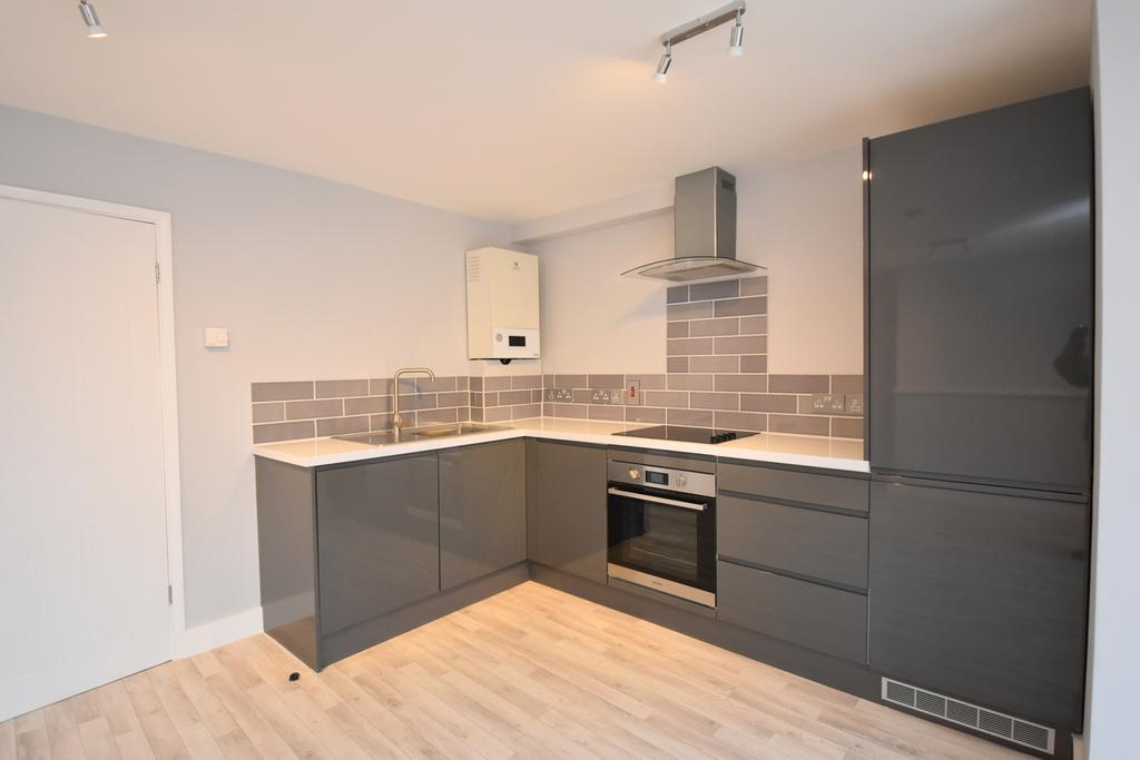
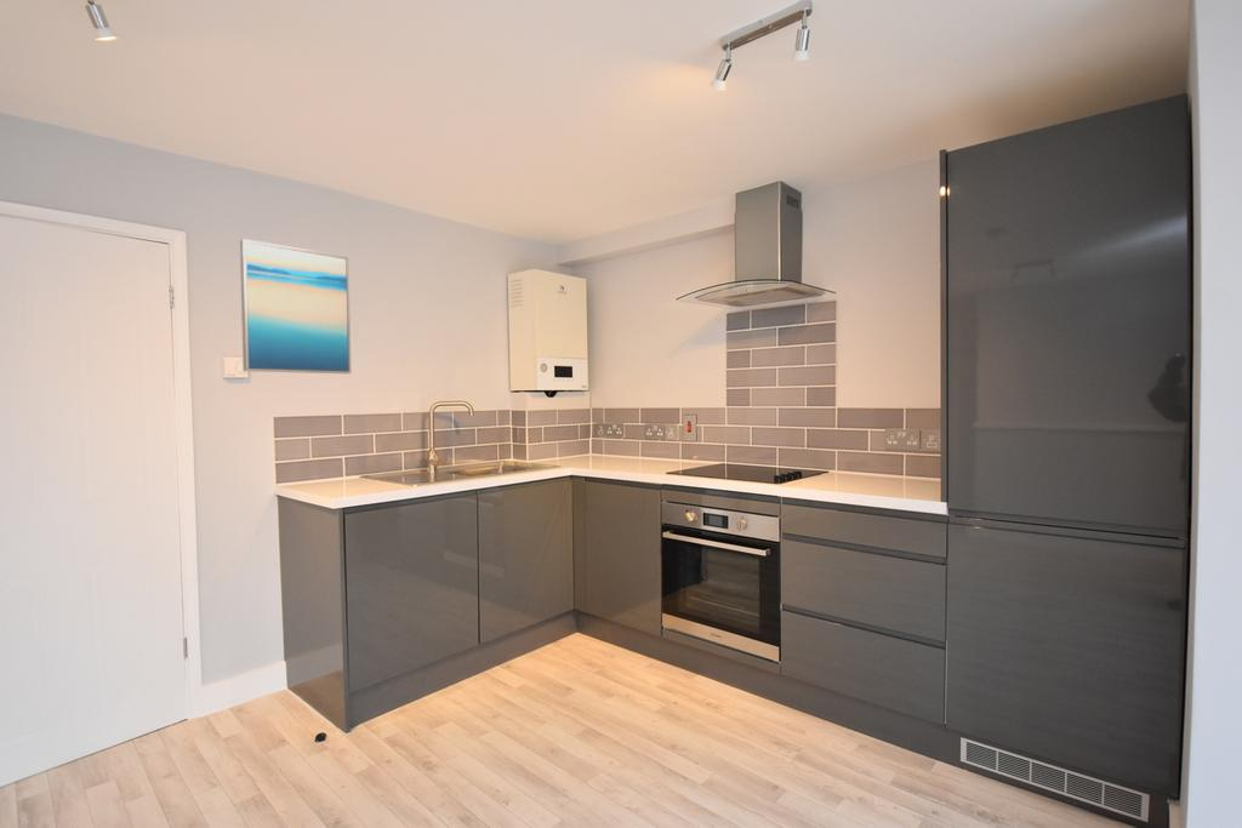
+ wall art [239,238,352,375]
